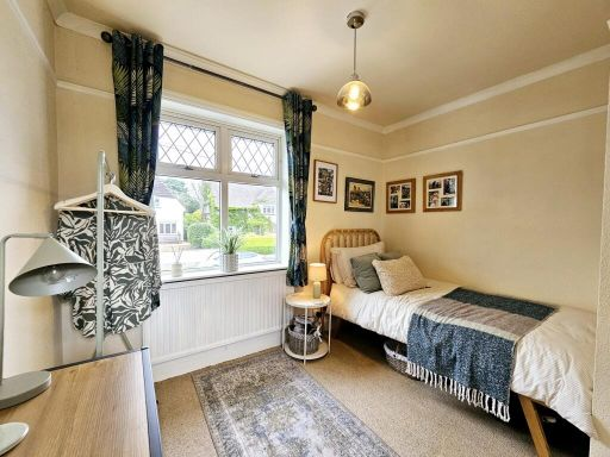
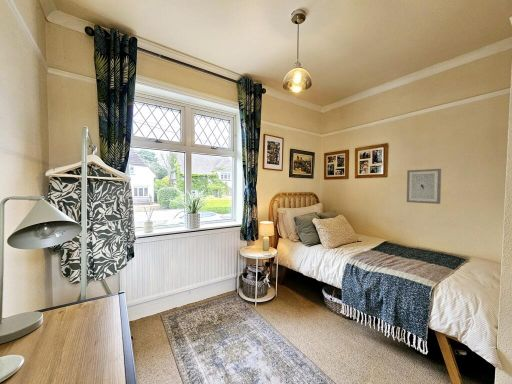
+ wall art [406,168,442,205]
